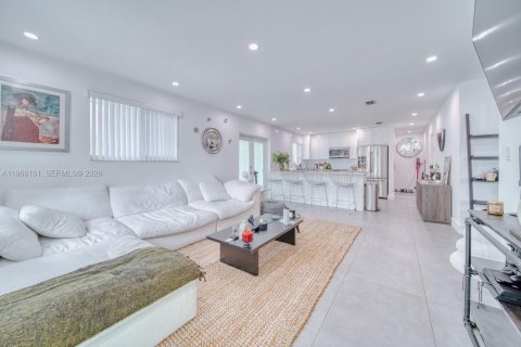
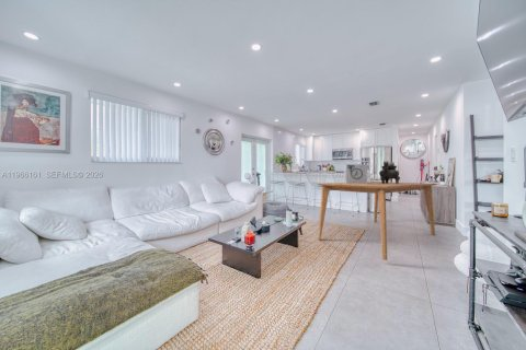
+ decorative cube [344,163,368,184]
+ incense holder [378,160,401,184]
+ dining table [317,180,437,261]
